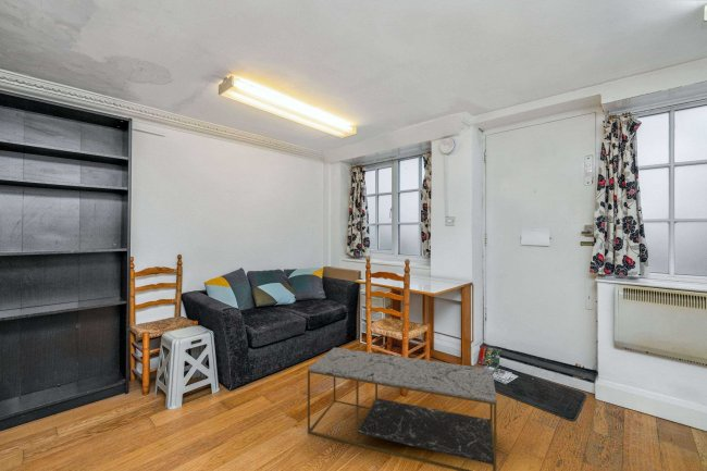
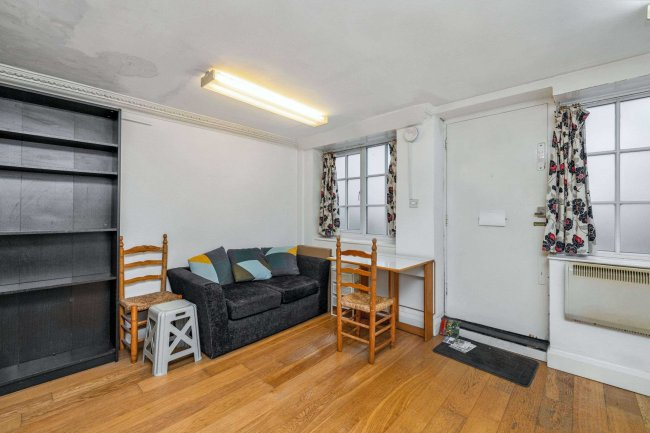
- coffee table [307,347,498,471]
